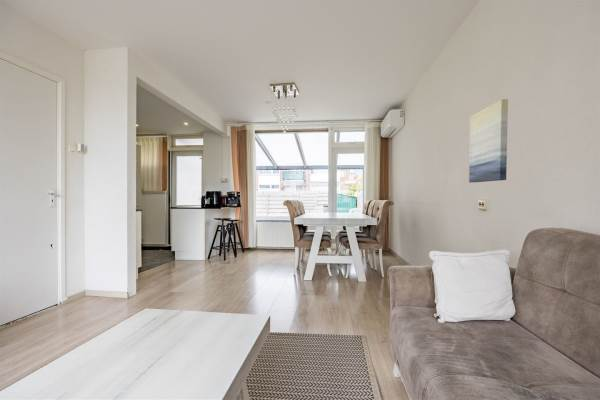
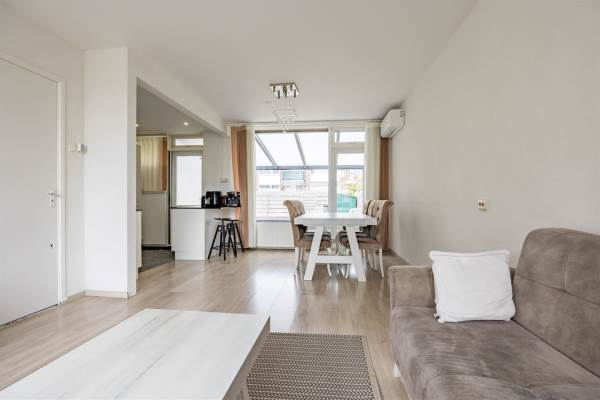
- wall art [468,98,509,183]
